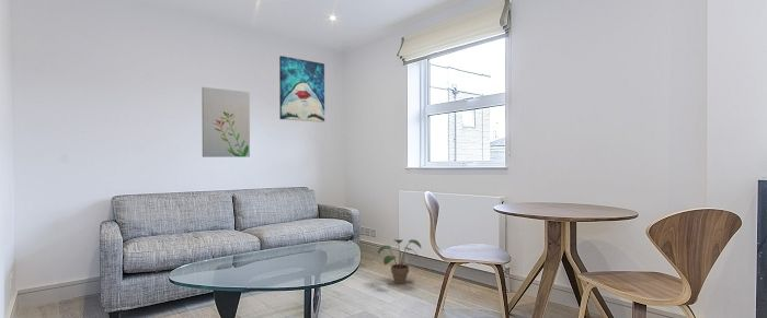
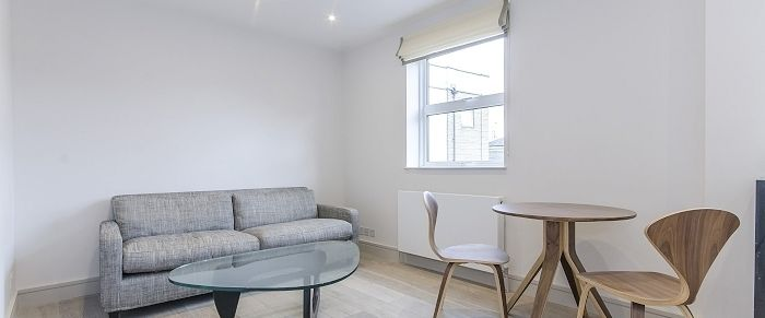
- potted plant [377,238,422,285]
- wall art [201,86,251,158]
- wall art [278,55,325,123]
